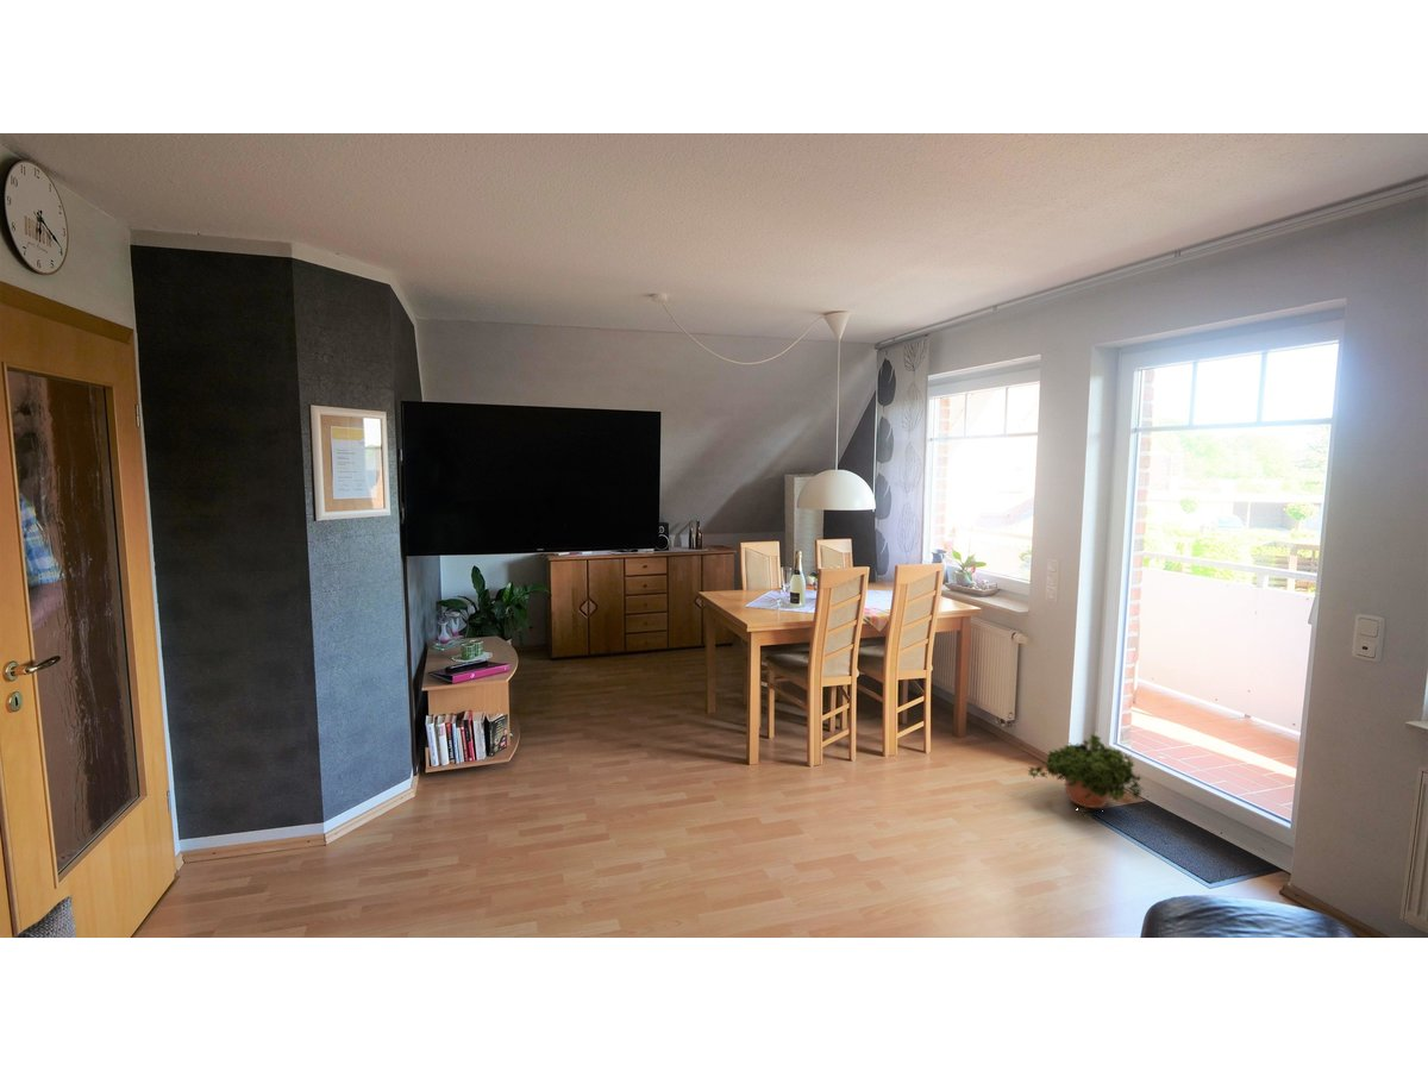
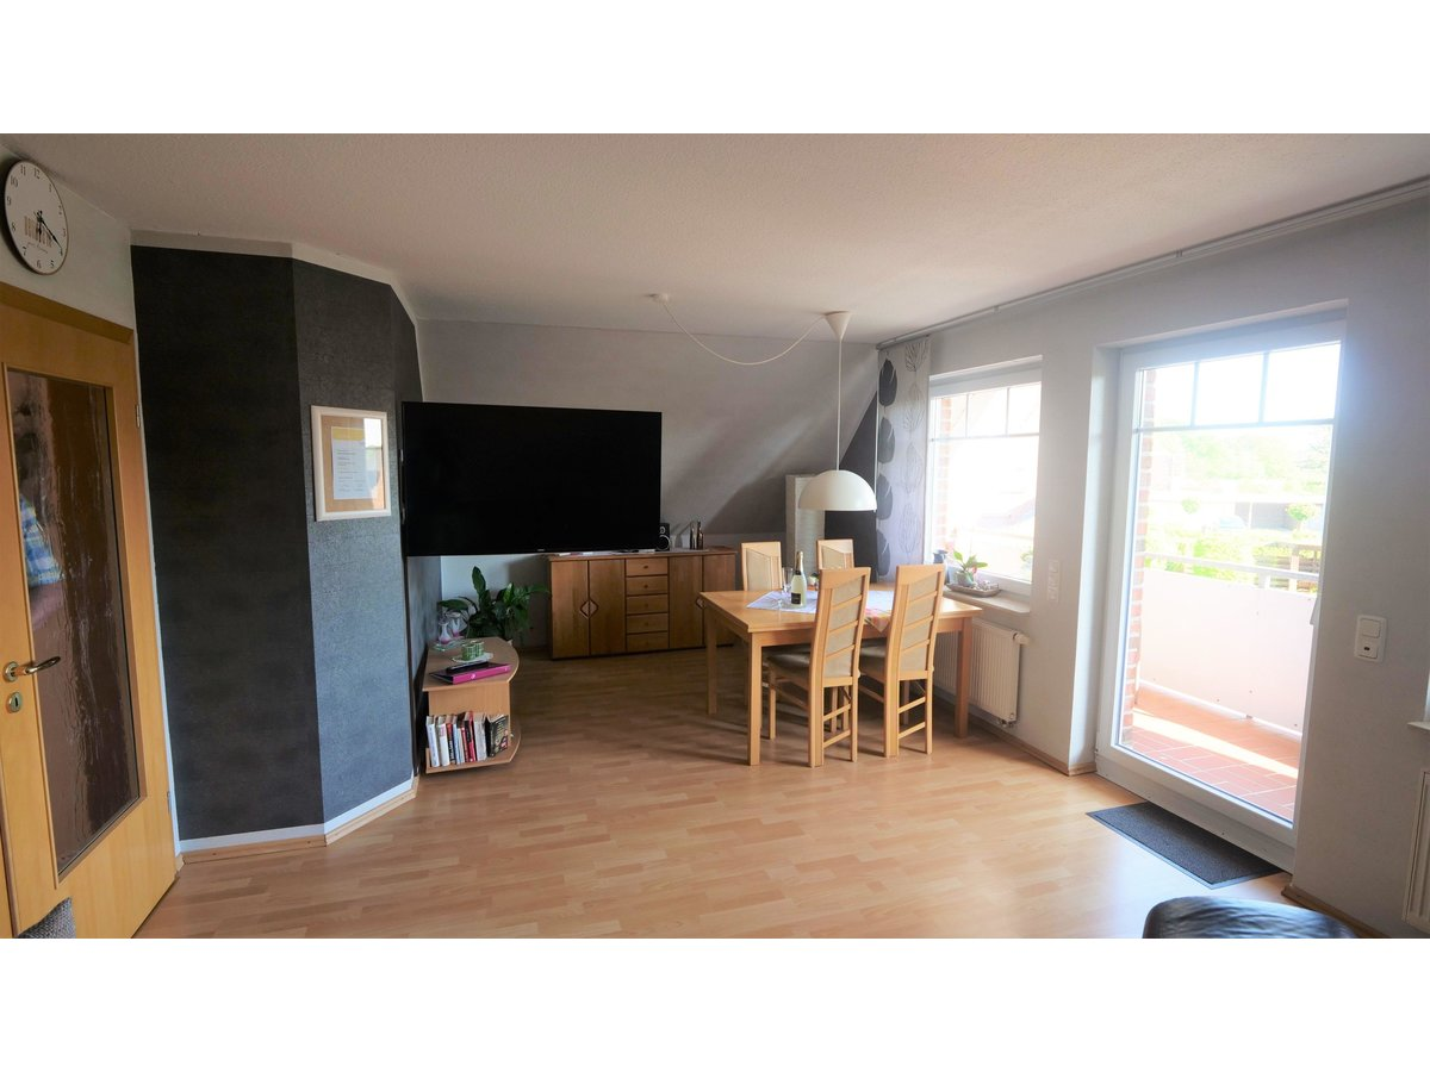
- potted plant [1025,733,1146,819]
